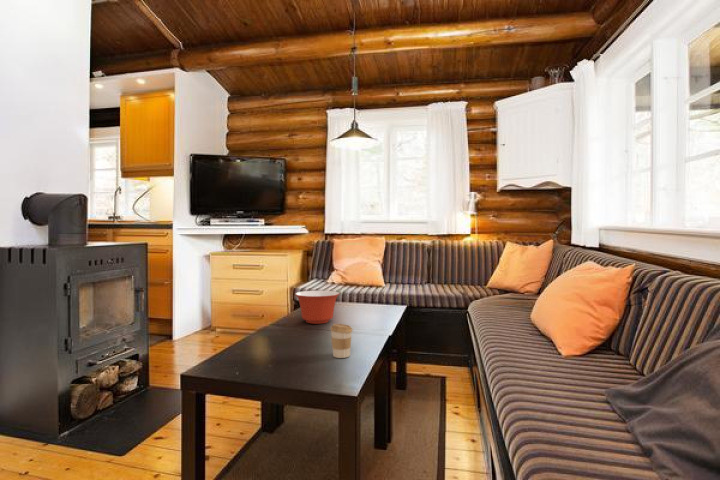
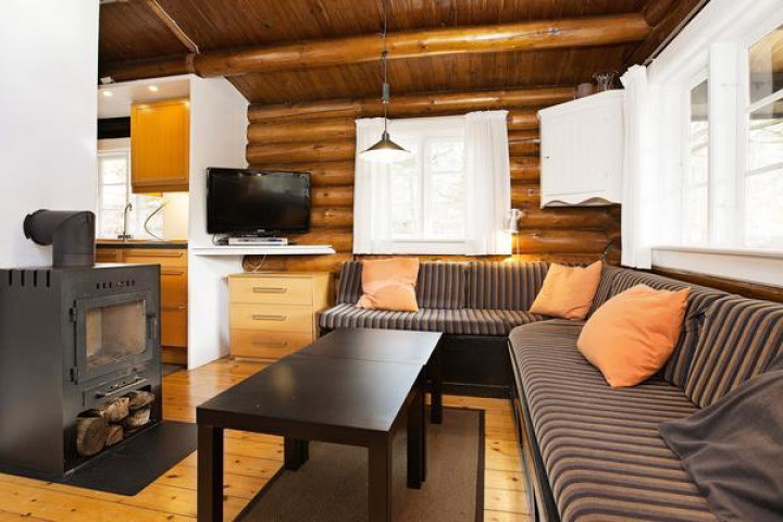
- mixing bowl [294,290,341,325]
- coffee cup [329,323,354,359]
